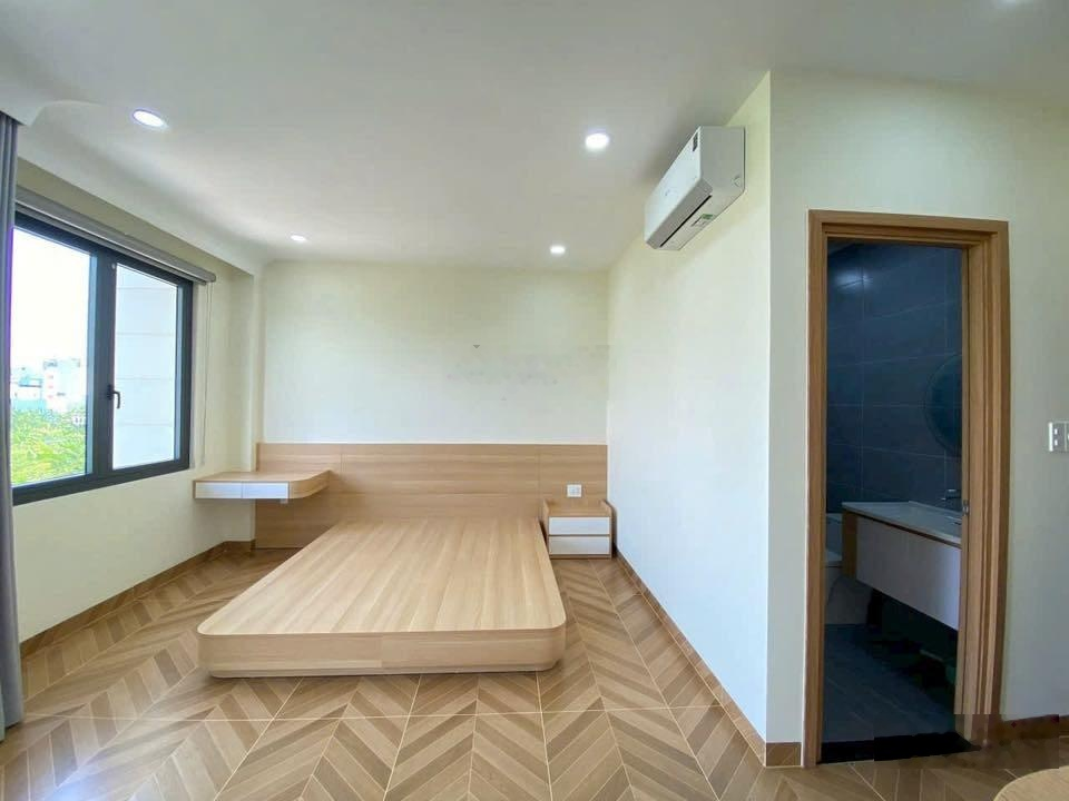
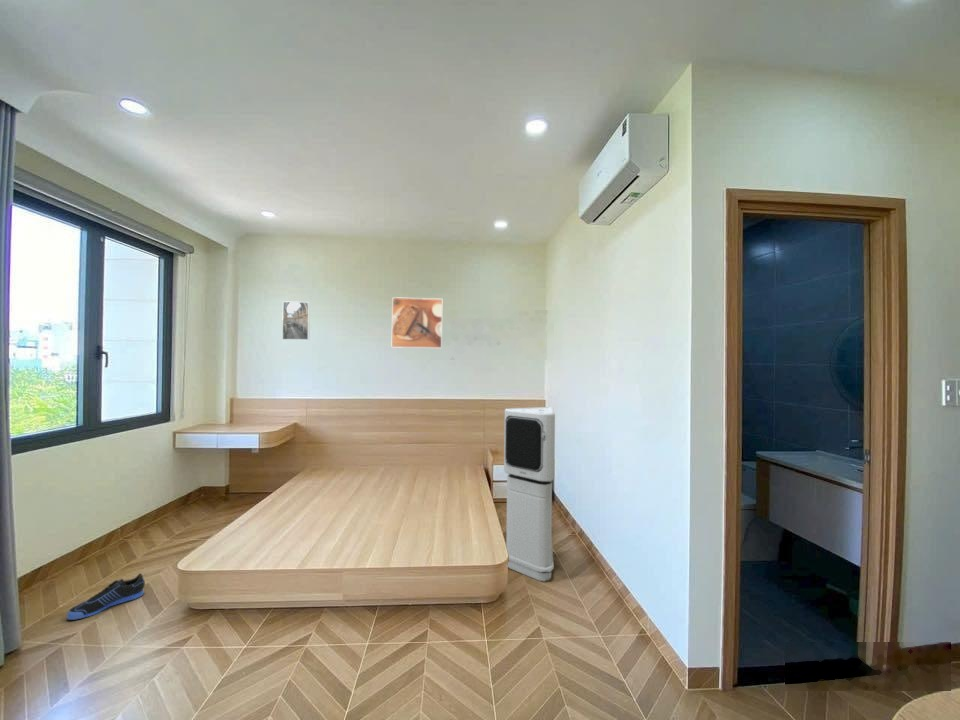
+ sneaker [66,573,146,621]
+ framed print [391,296,443,349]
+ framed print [281,300,311,341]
+ air purifier [503,406,556,582]
